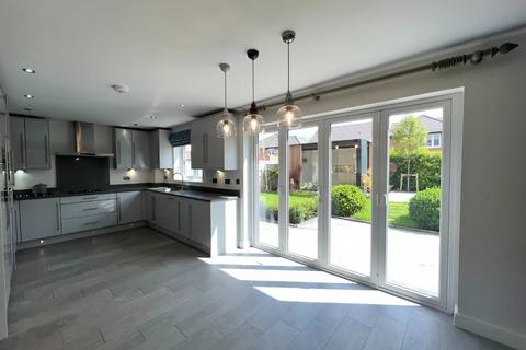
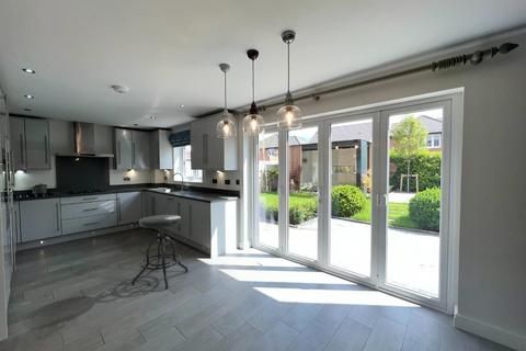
+ stool [130,214,190,290]
